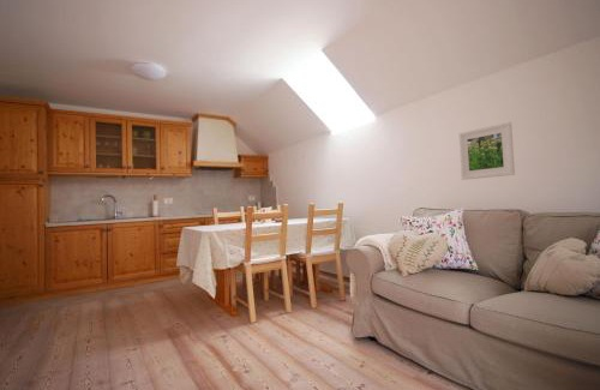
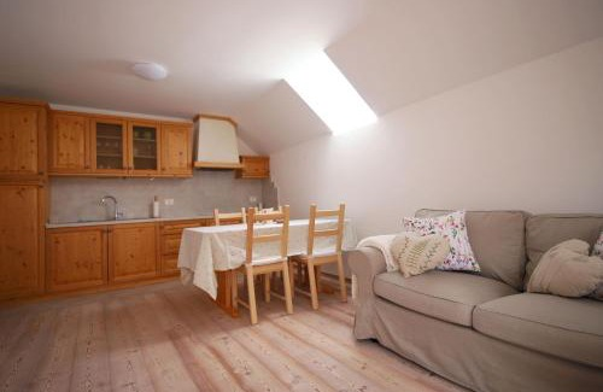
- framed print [457,121,516,181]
